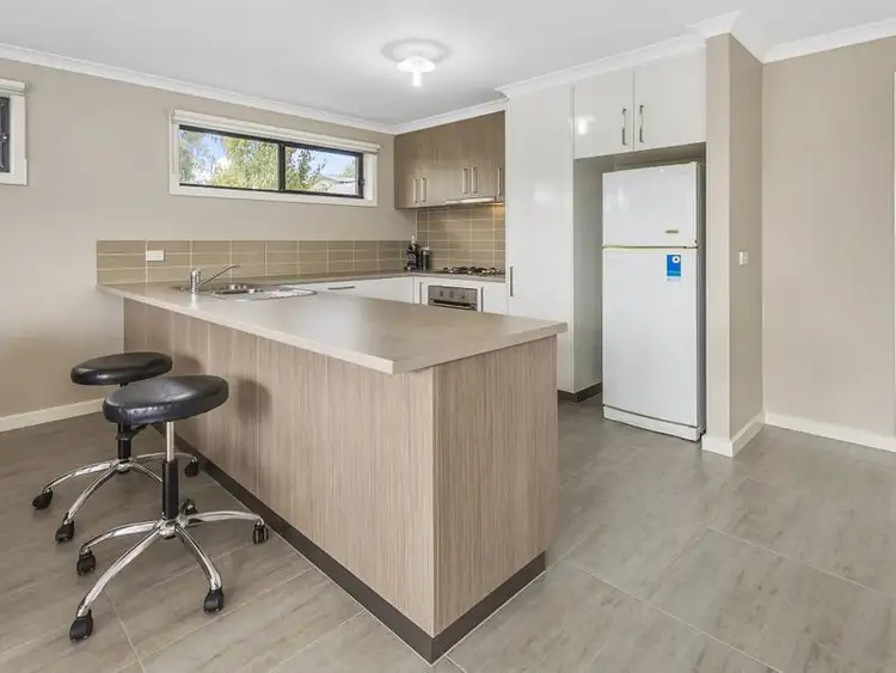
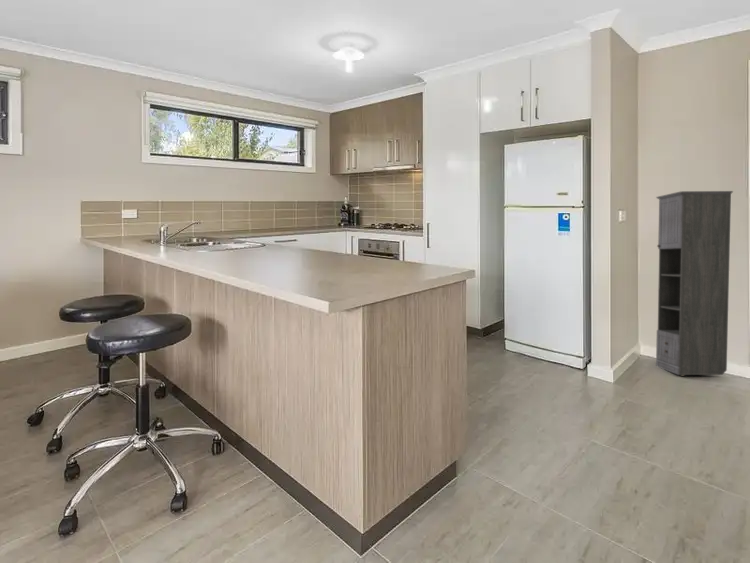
+ storage cabinet [655,190,734,376]
